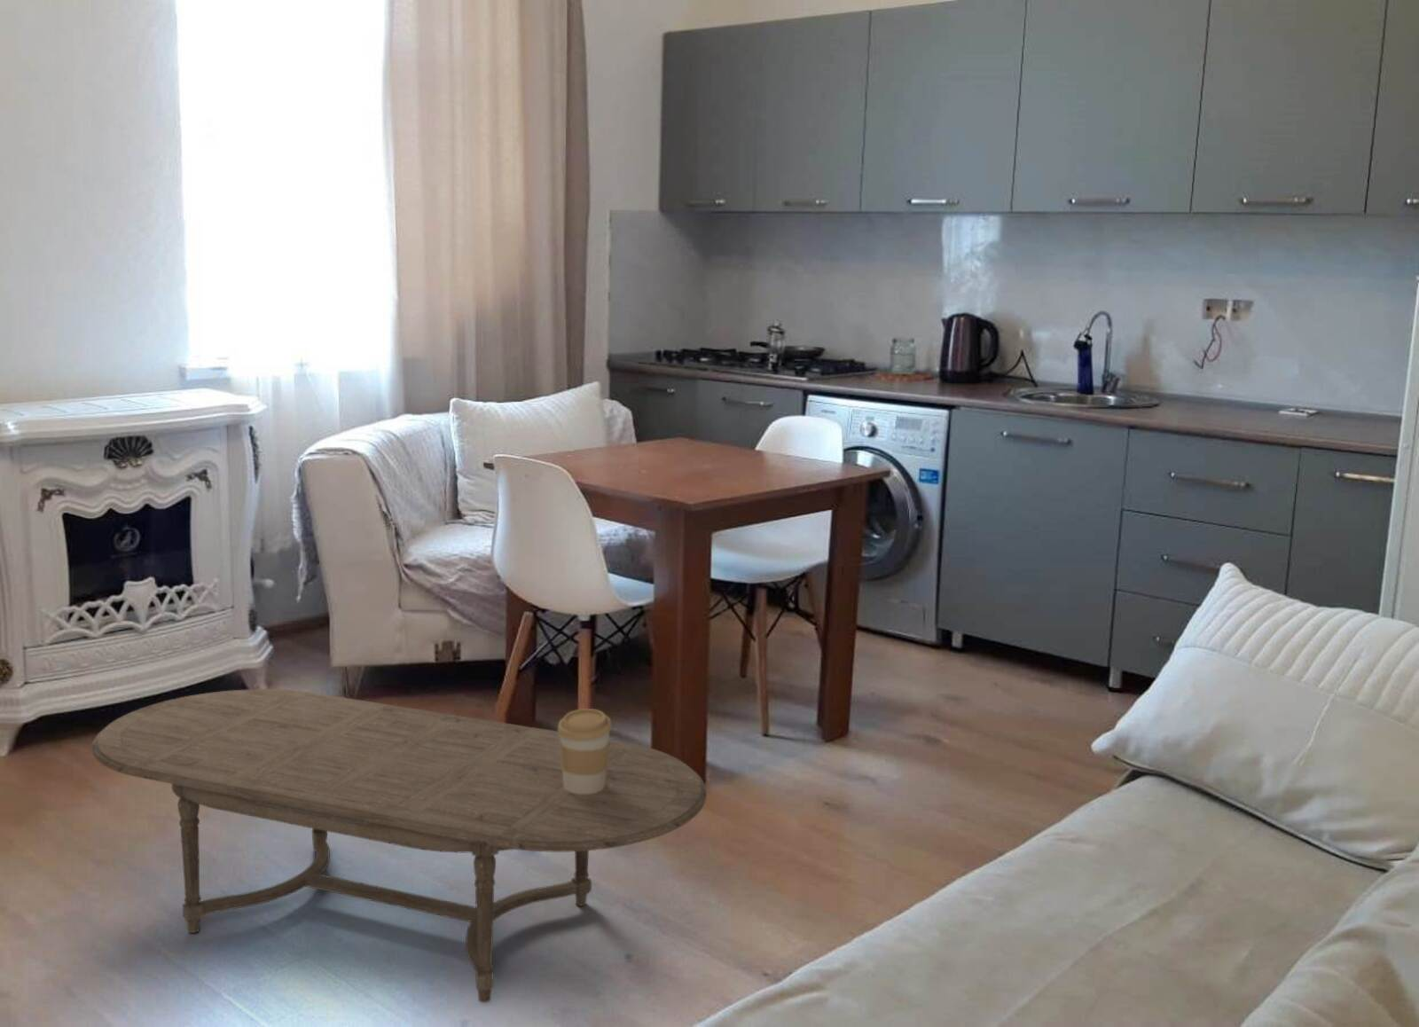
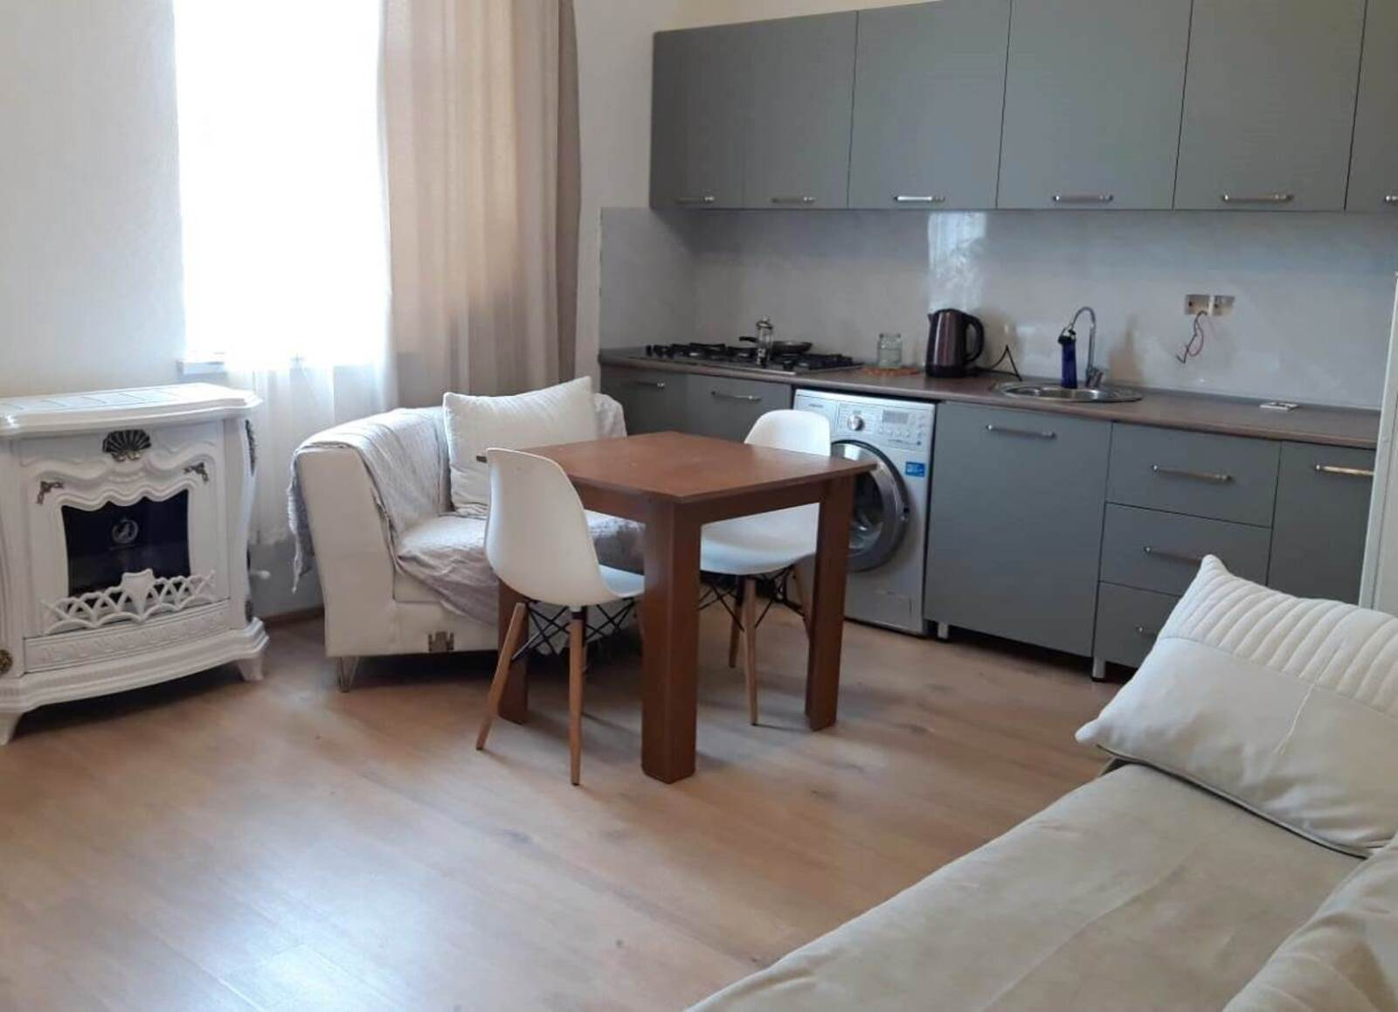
- coffee cup [557,707,613,793]
- coffee table [91,689,707,1004]
